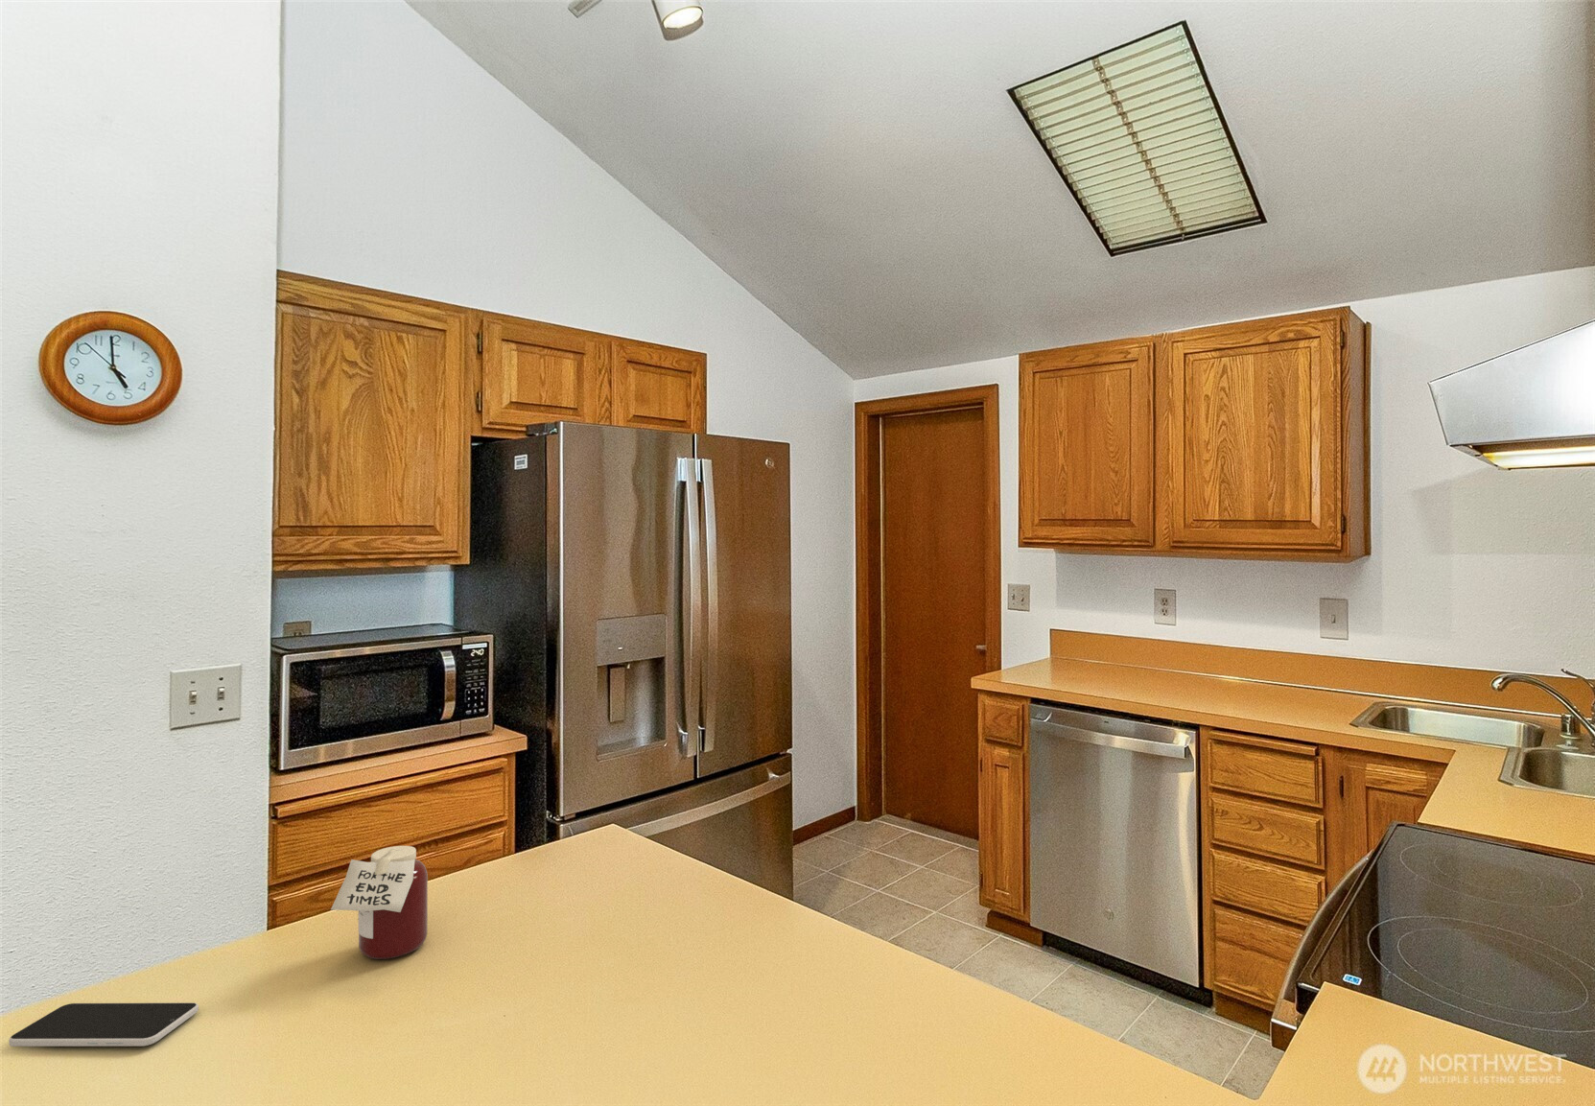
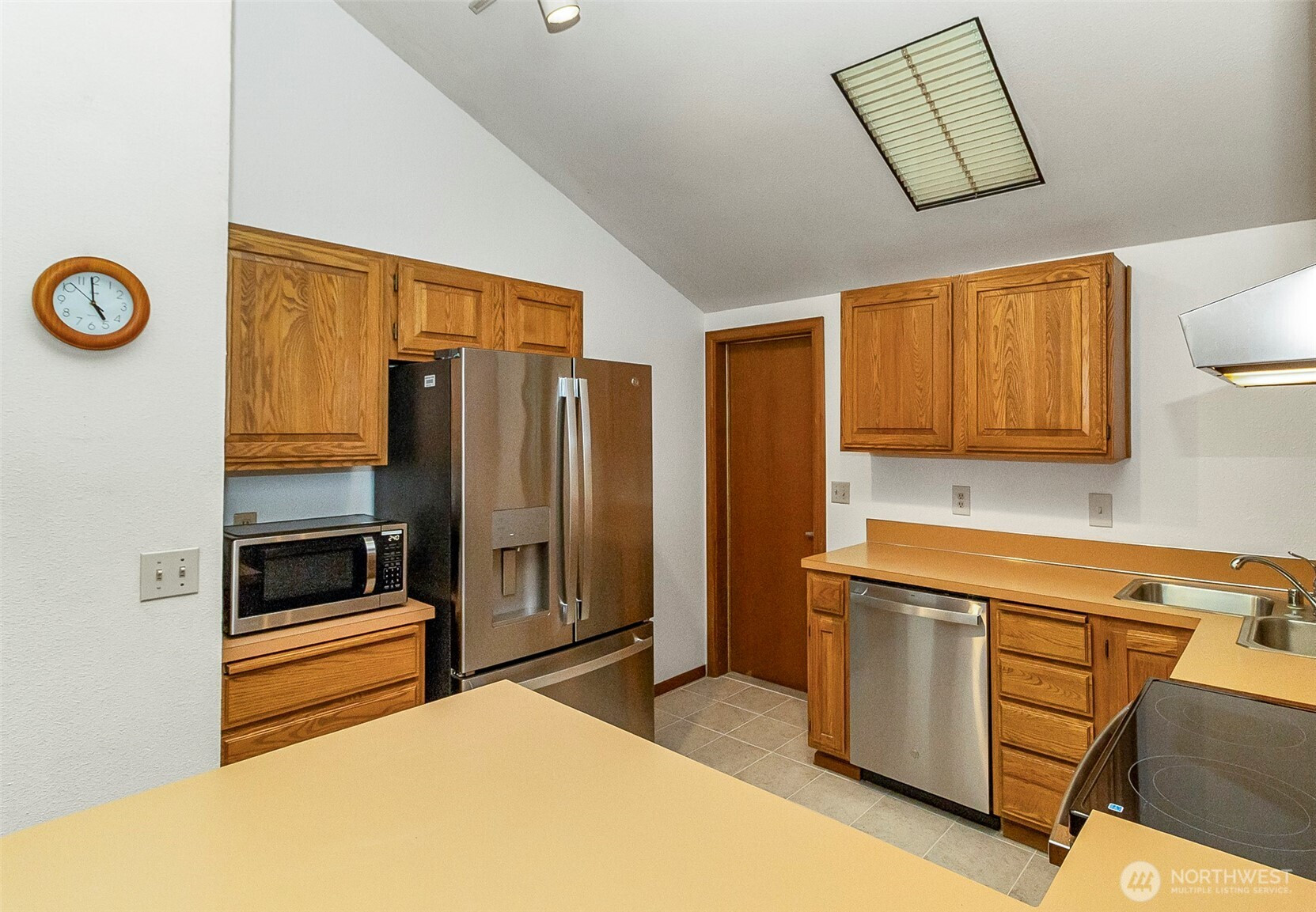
- jar [330,845,429,960]
- smartphone [7,1002,200,1048]
